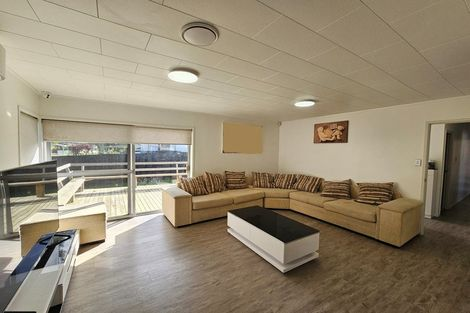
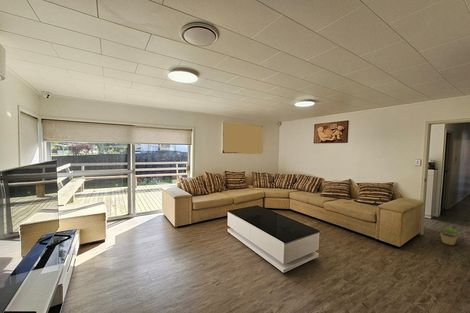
+ potted plant [435,222,461,246]
